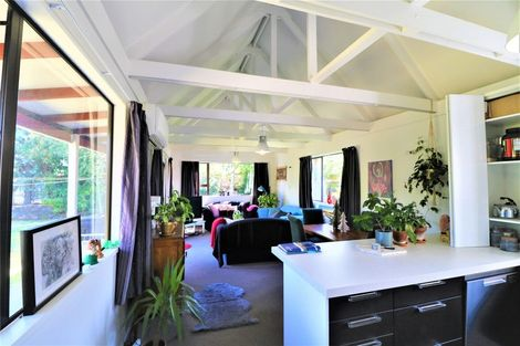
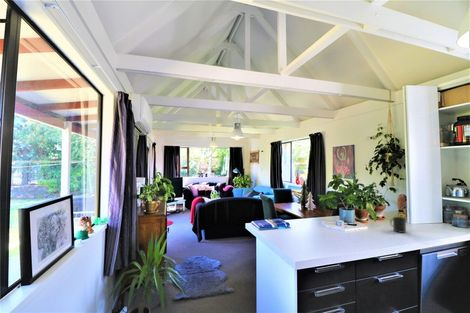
+ mug [389,216,407,234]
